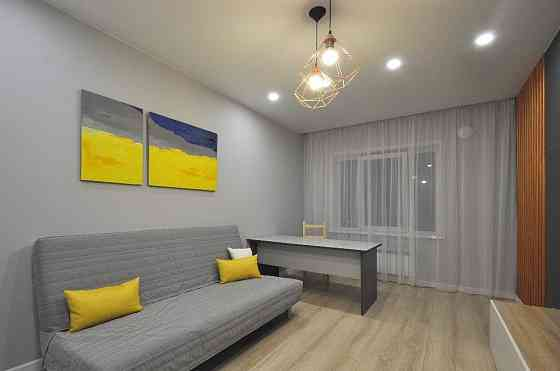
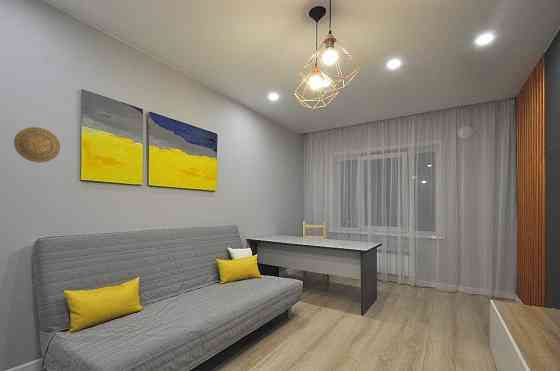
+ decorative plate [13,126,61,163]
